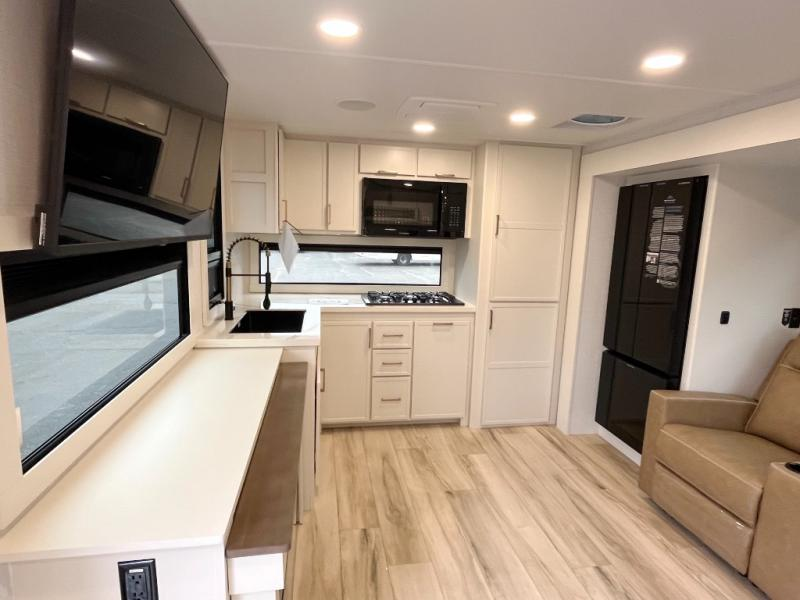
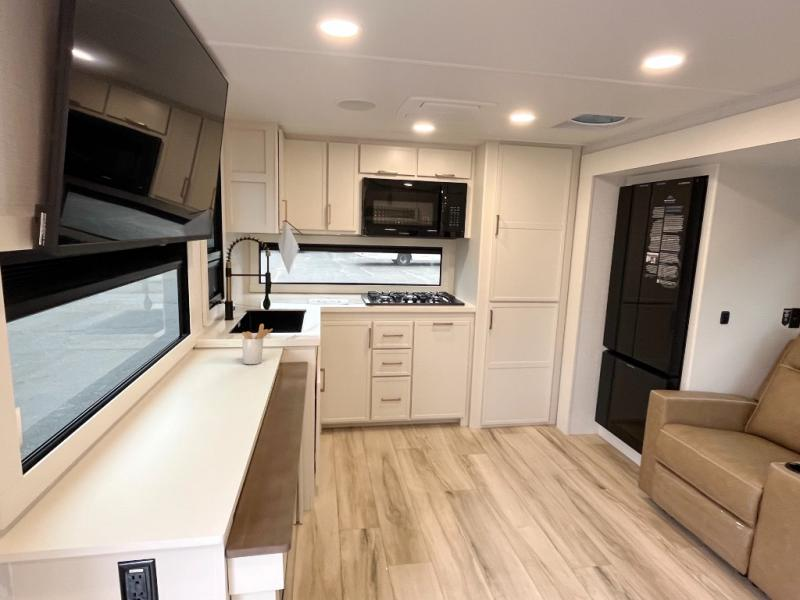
+ utensil holder [241,323,274,365]
